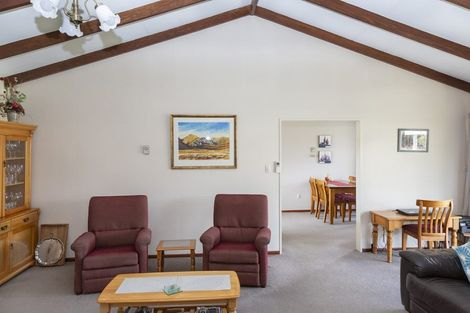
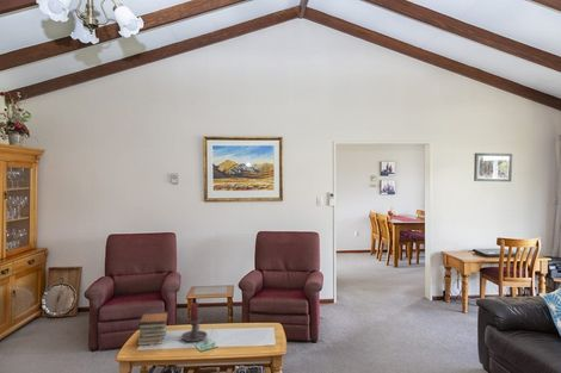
+ candle holder [180,301,209,343]
+ book stack [136,310,169,347]
